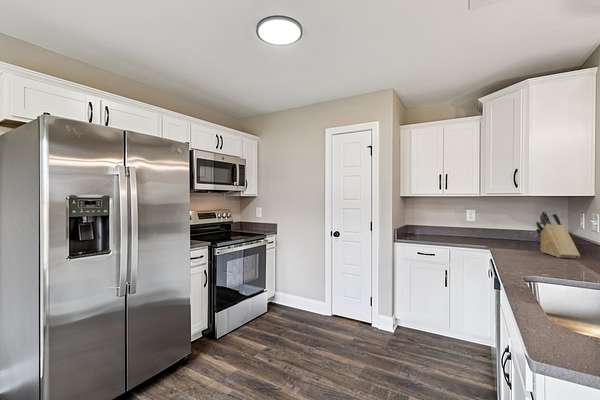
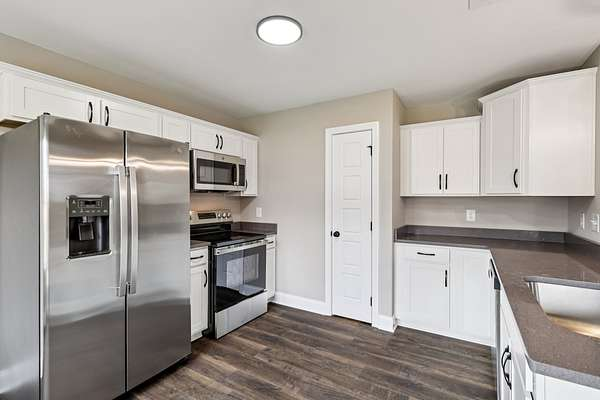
- knife block [535,210,581,260]
